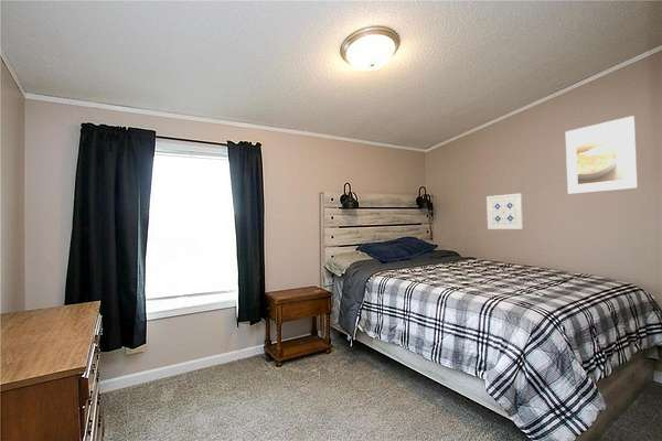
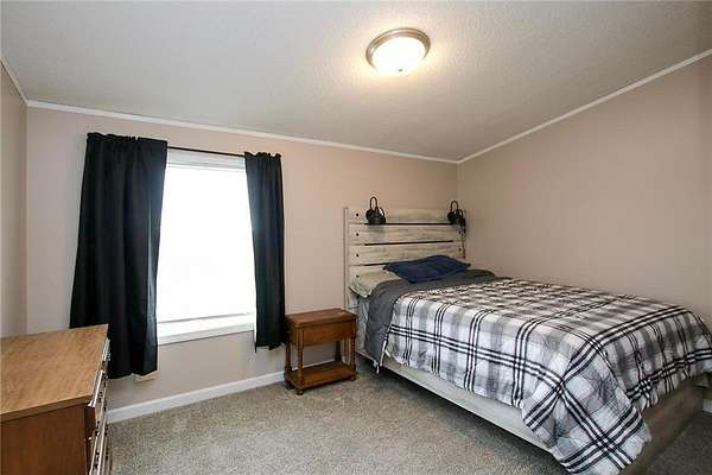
- wall art [485,192,524,230]
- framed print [565,115,639,195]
